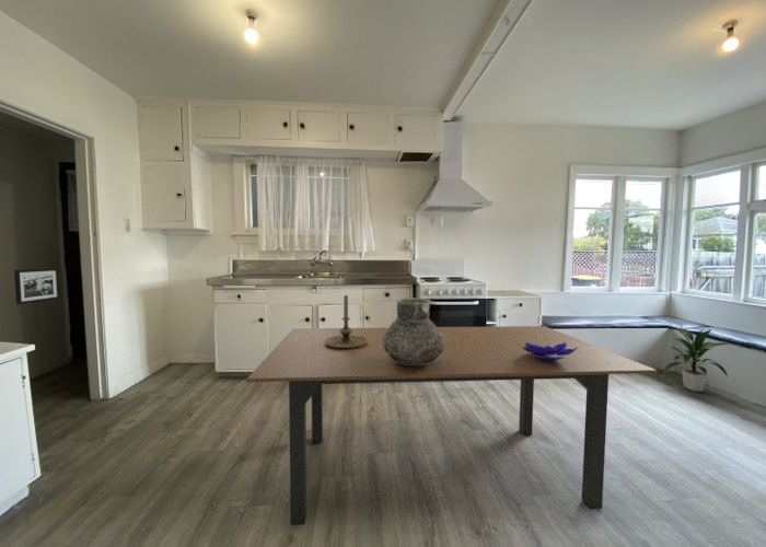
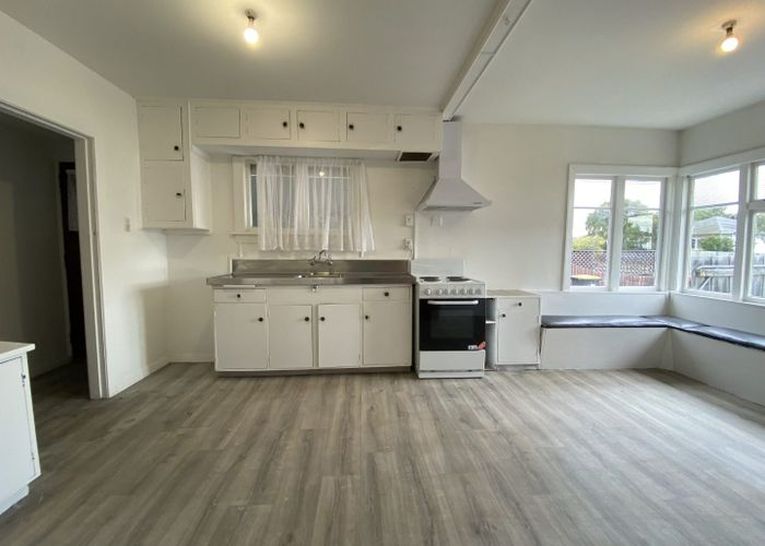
- dining table [246,325,658,526]
- indoor plant [662,326,733,393]
- decorative bowl [520,341,578,361]
- vase [382,296,445,366]
- picture frame [13,267,61,305]
- candle holder [324,294,368,348]
